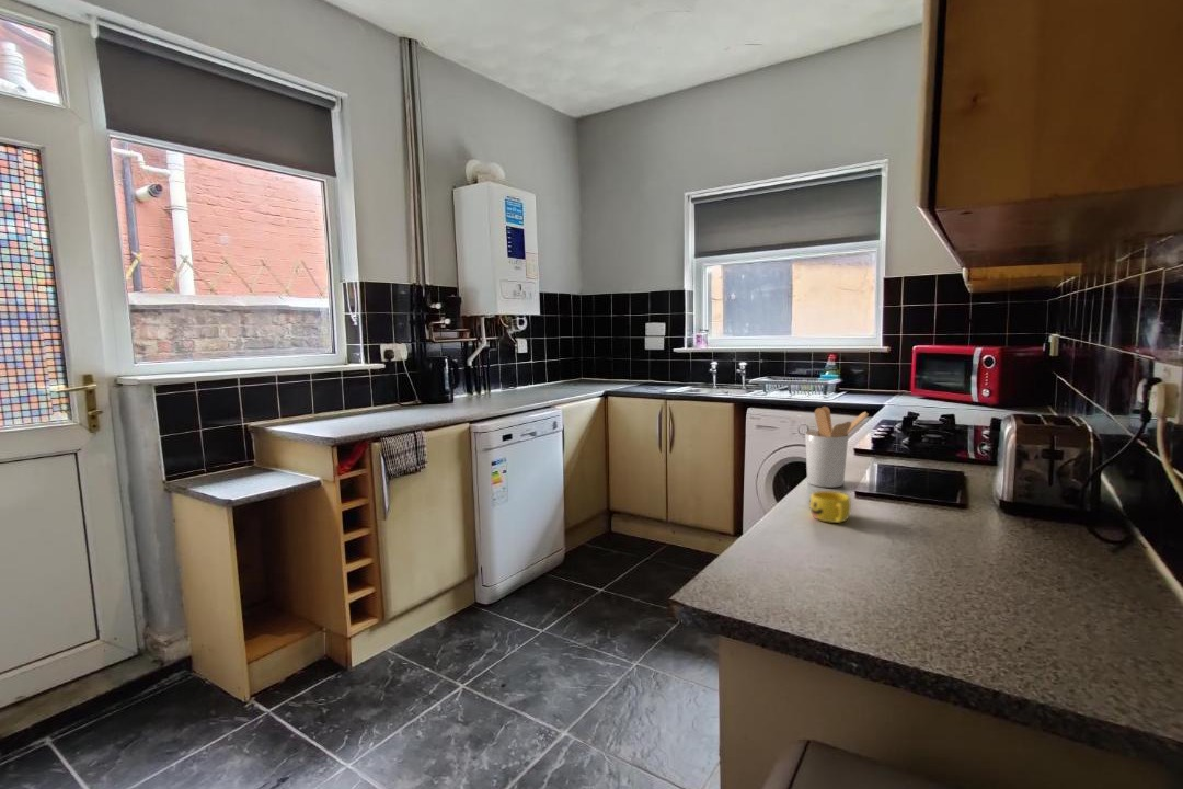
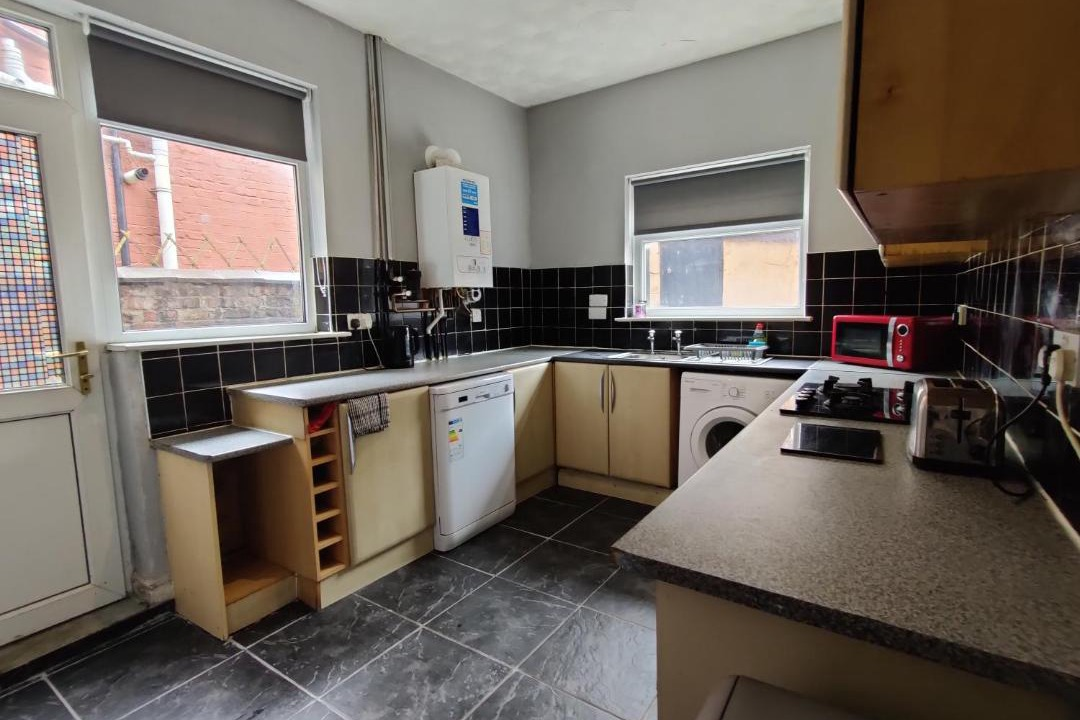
- cup [808,490,852,524]
- utensil holder [804,405,870,489]
